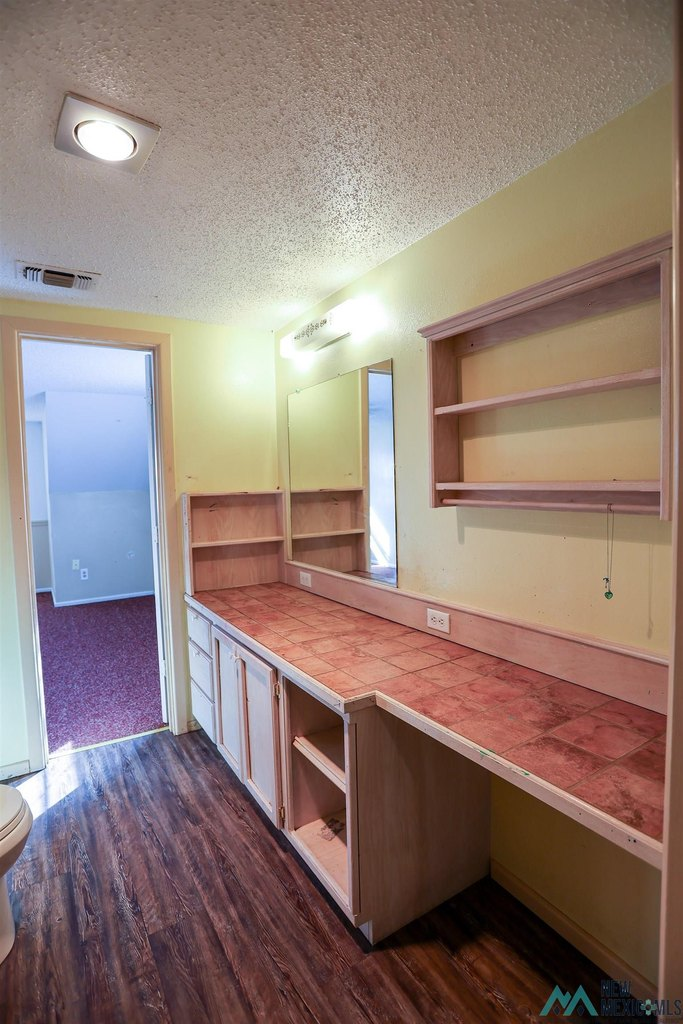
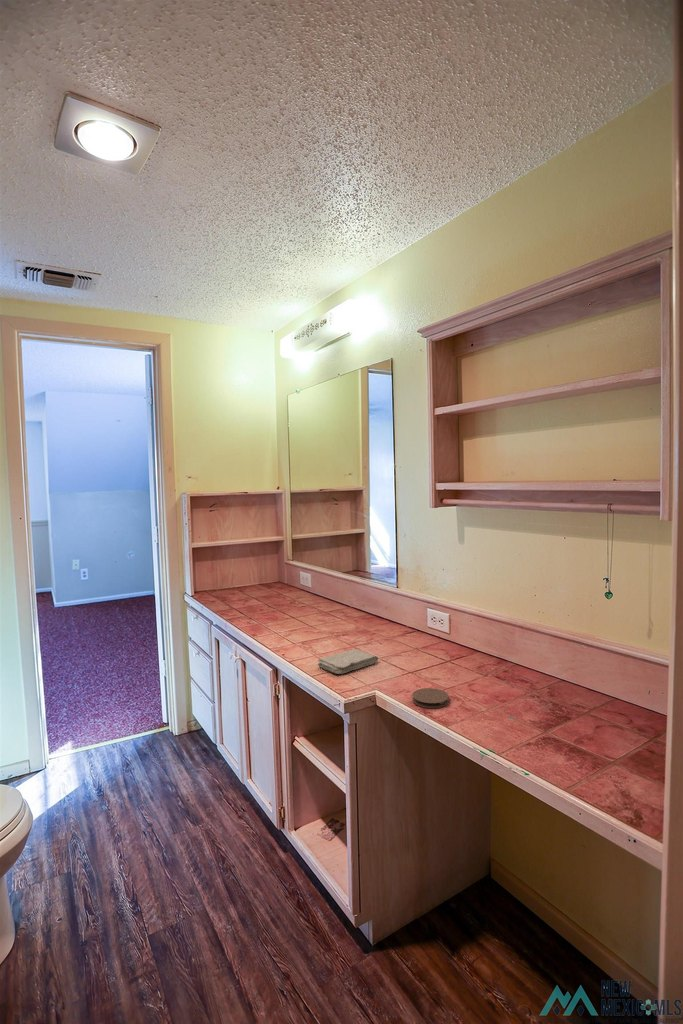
+ coaster [411,687,450,709]
+ washcloth [317,648,379,675]
